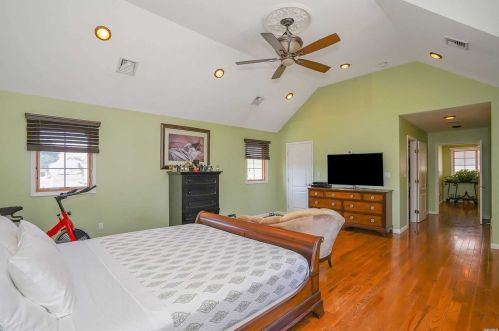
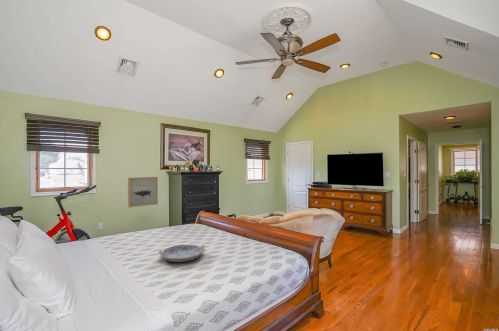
+ wall art [127,176,159,208]
+ serving tray [158,244,206,263]
